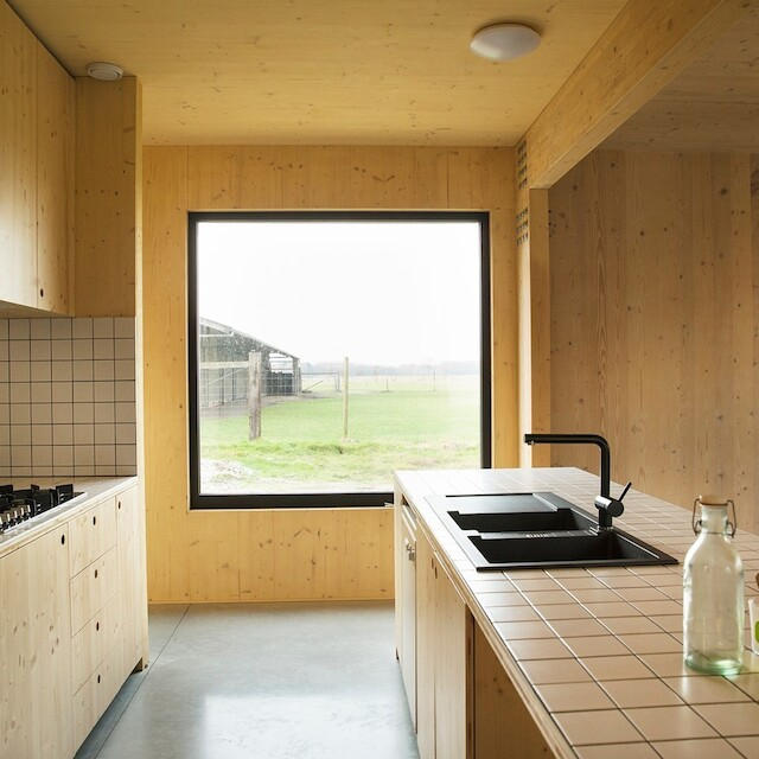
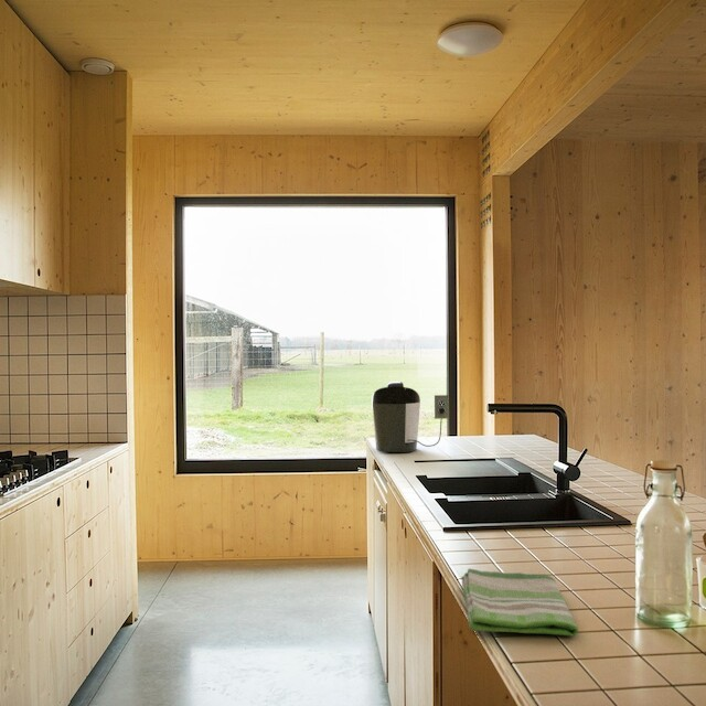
+ coffee maker [371,381,450,453]
+ dish towel [460,567,579,638]
